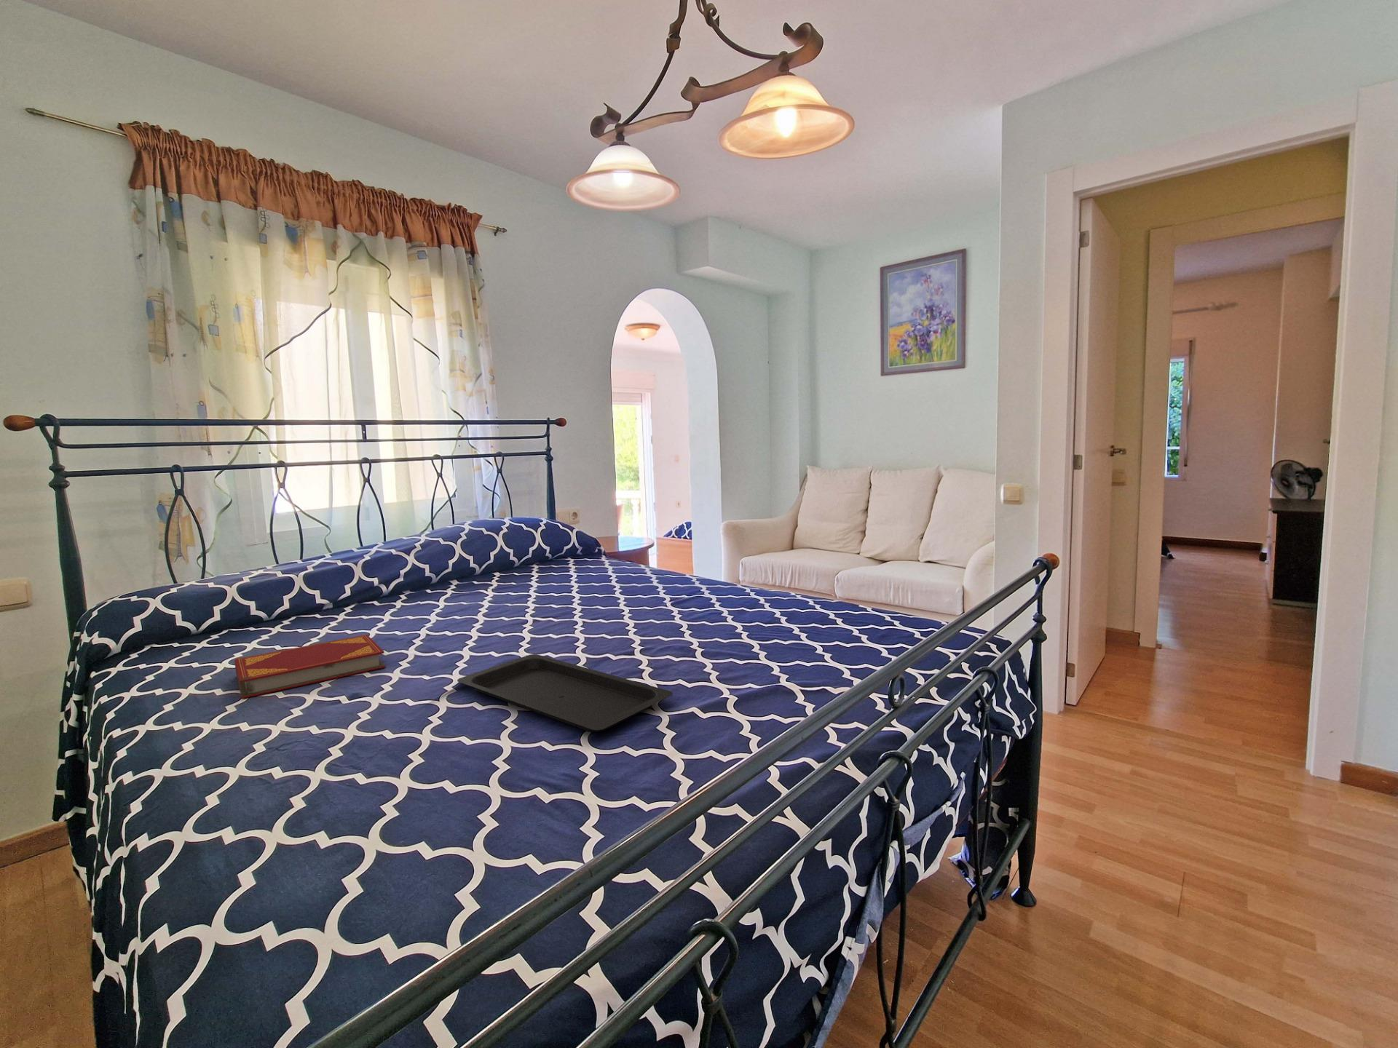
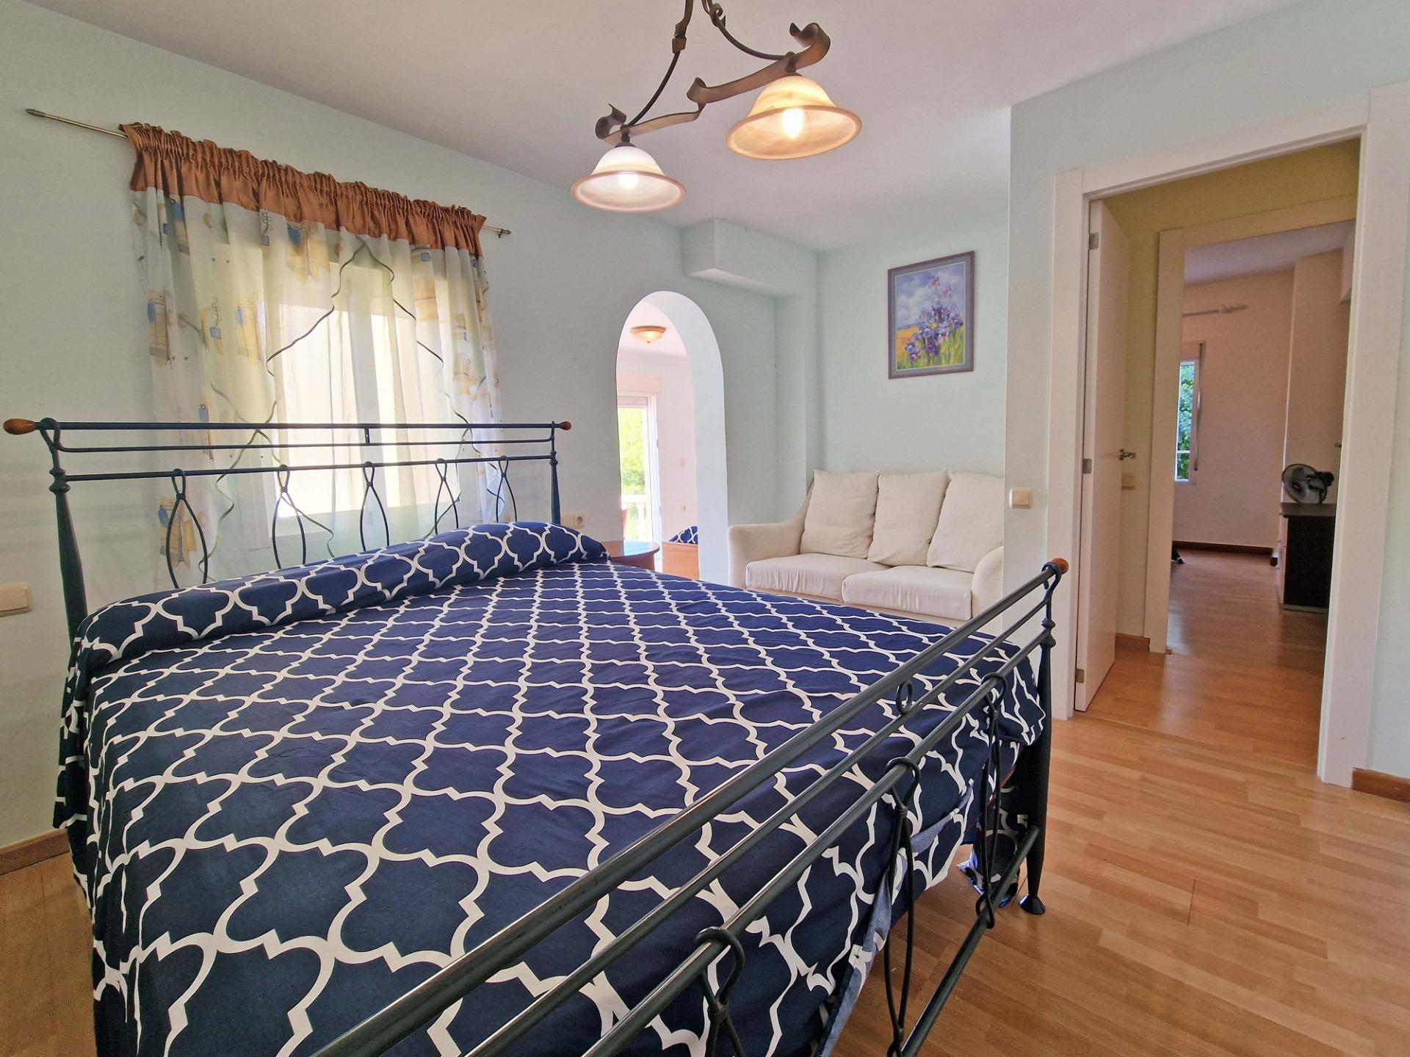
- serving tray [457,654,674,733]
- hardback book [233,634,386,699]
